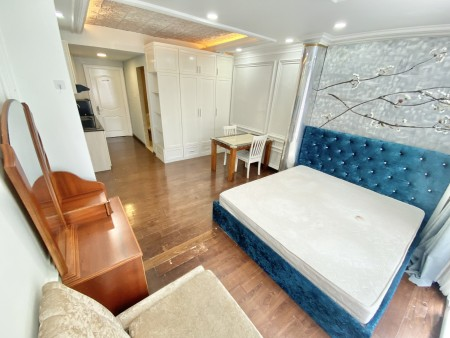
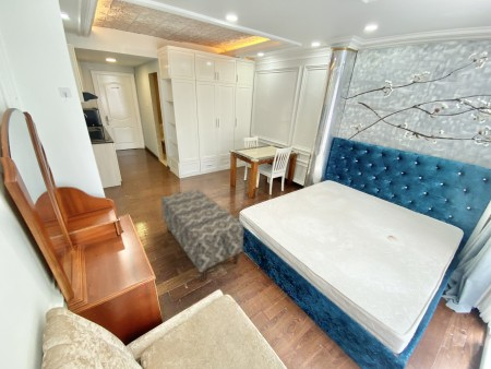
+ bench [160,188,244,283]
